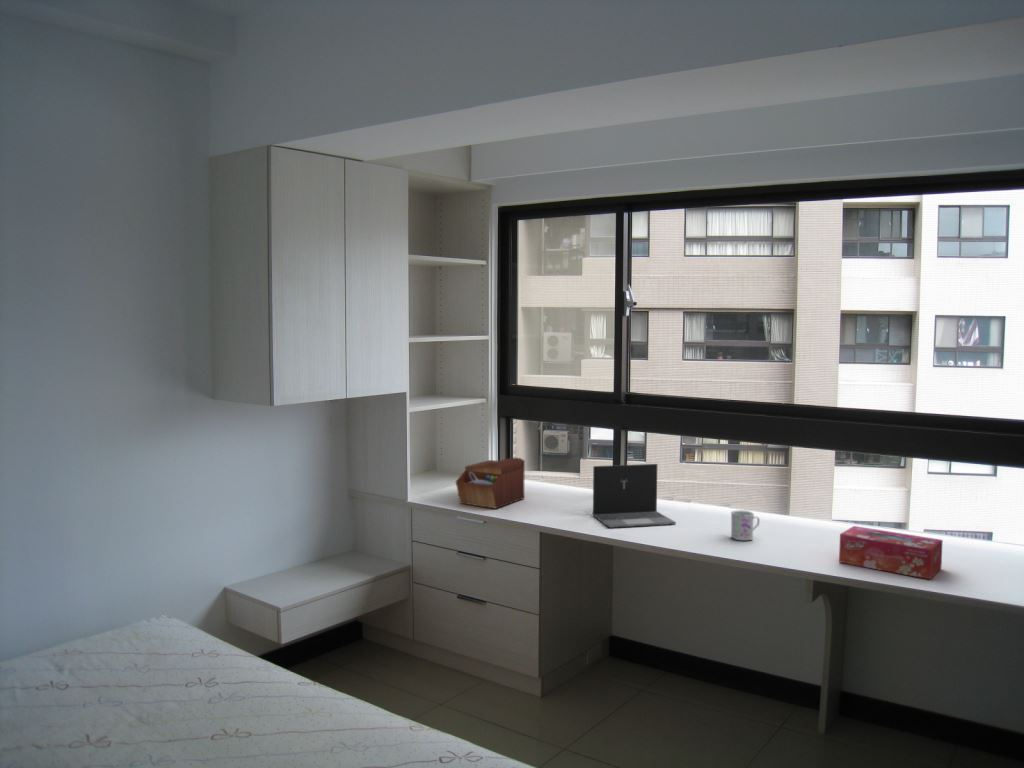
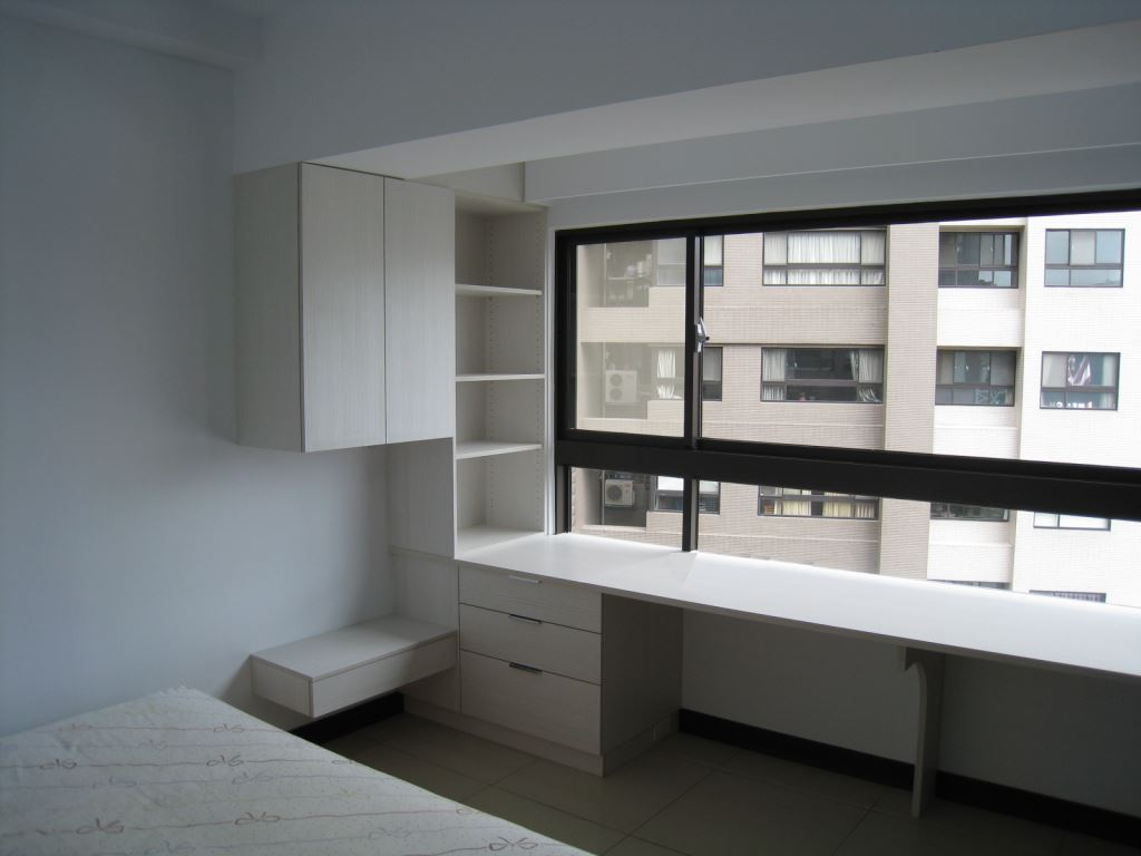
- sewing box [455,457,526,510]
- tissue box [838,525,944,580]
- laptop [592,463,677,529]
- mug [730,509,761,541]
